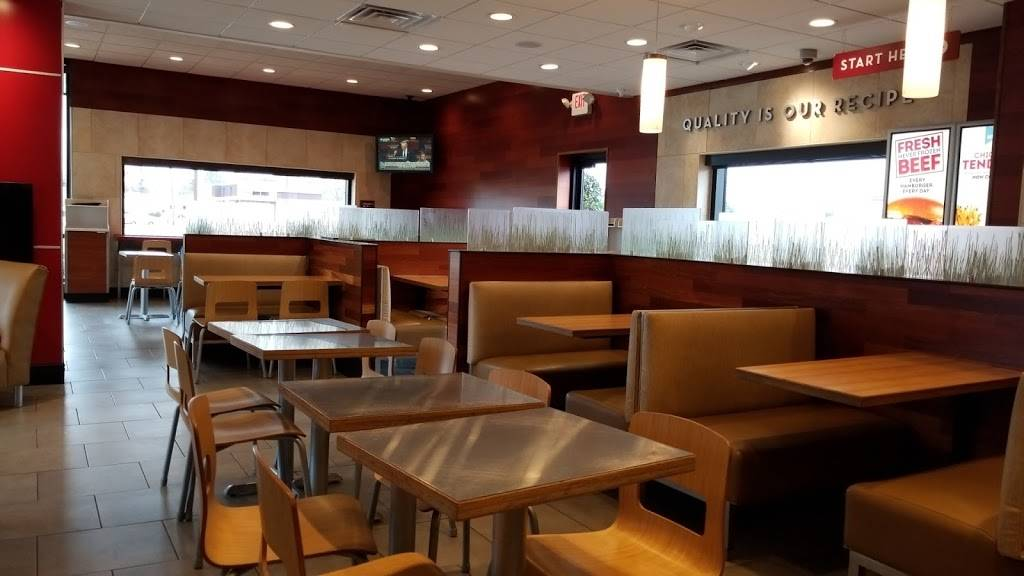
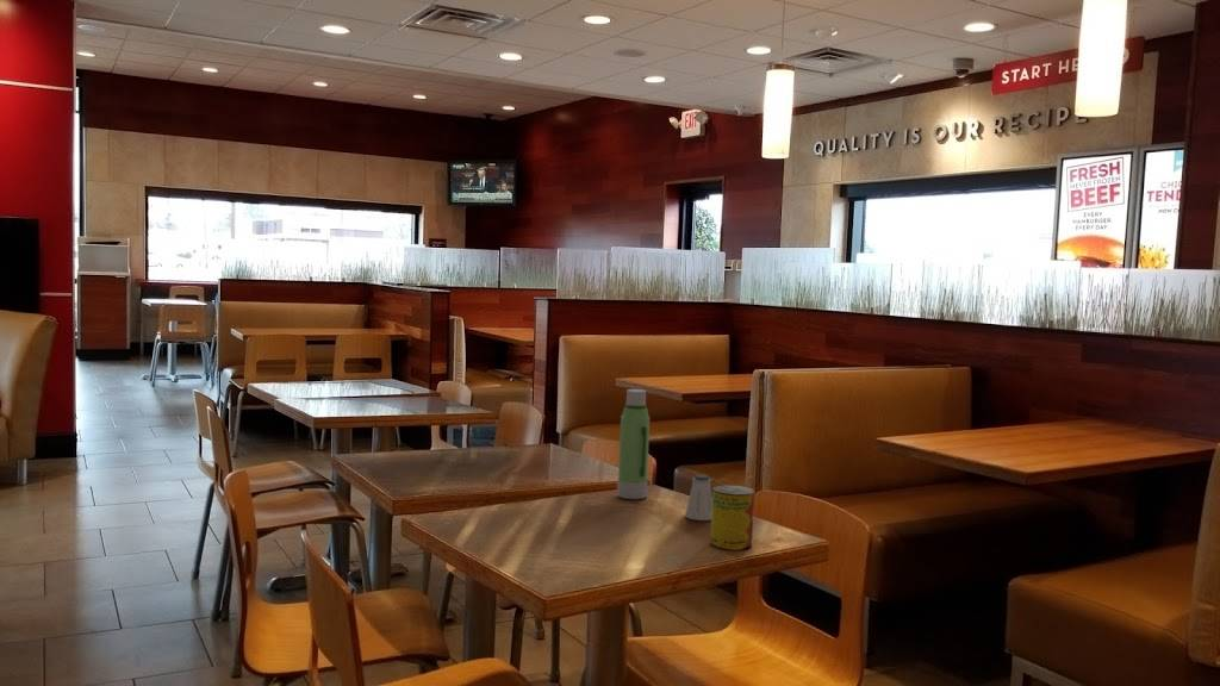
+ beverage can [709,484,755,551]
+ water bottle [616,388,651,500]
+ saltshaker [684,473,712,522]
